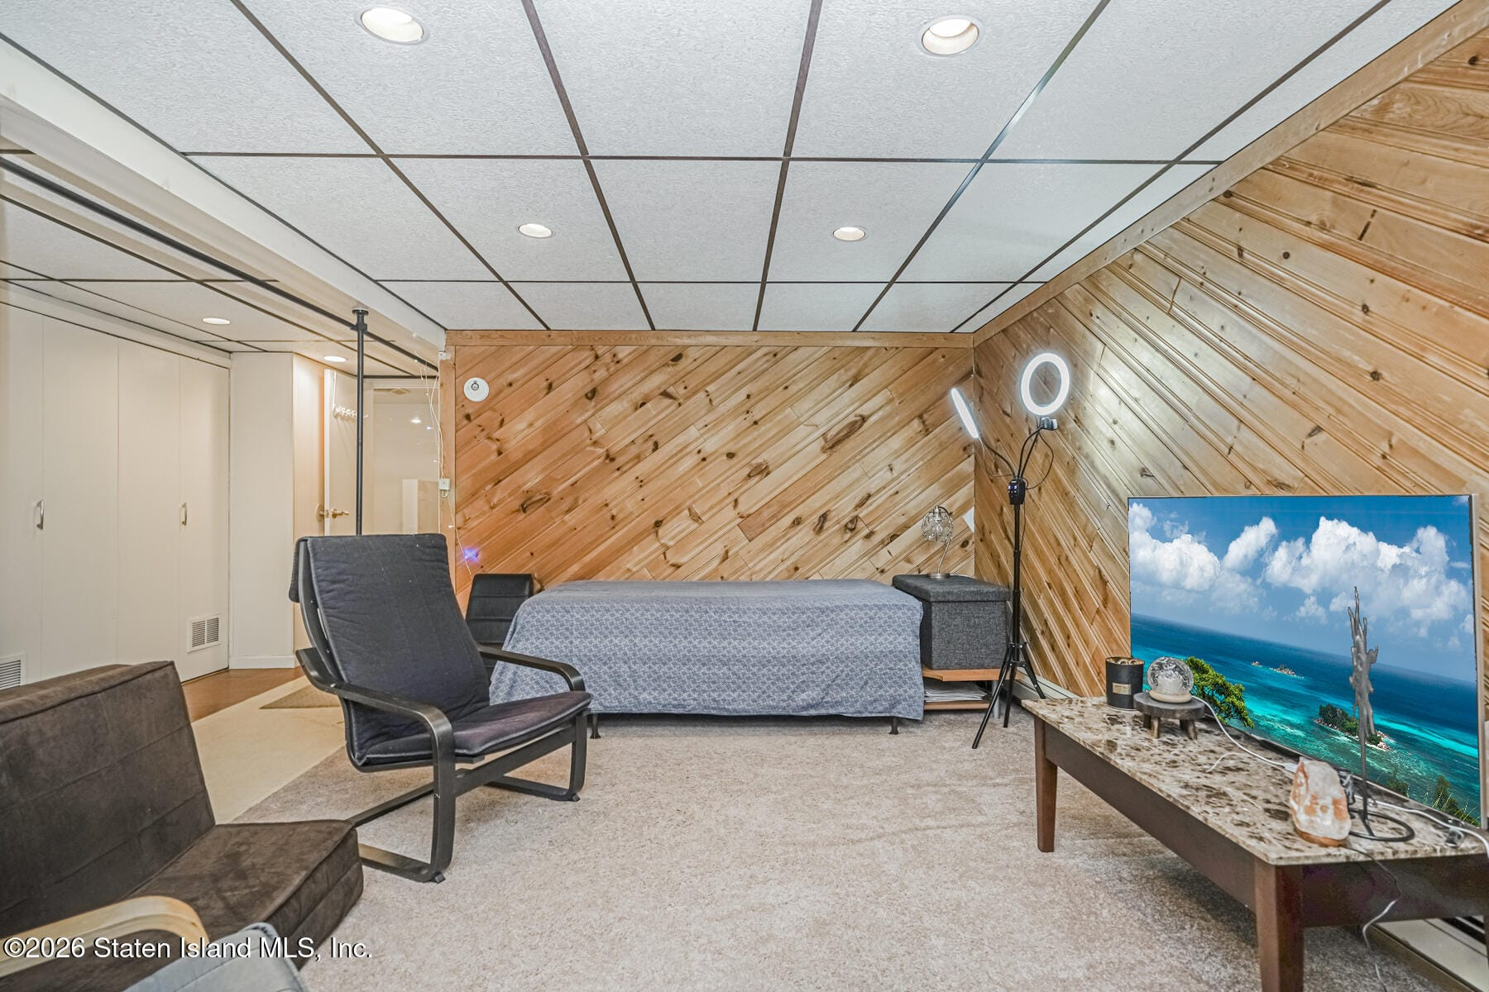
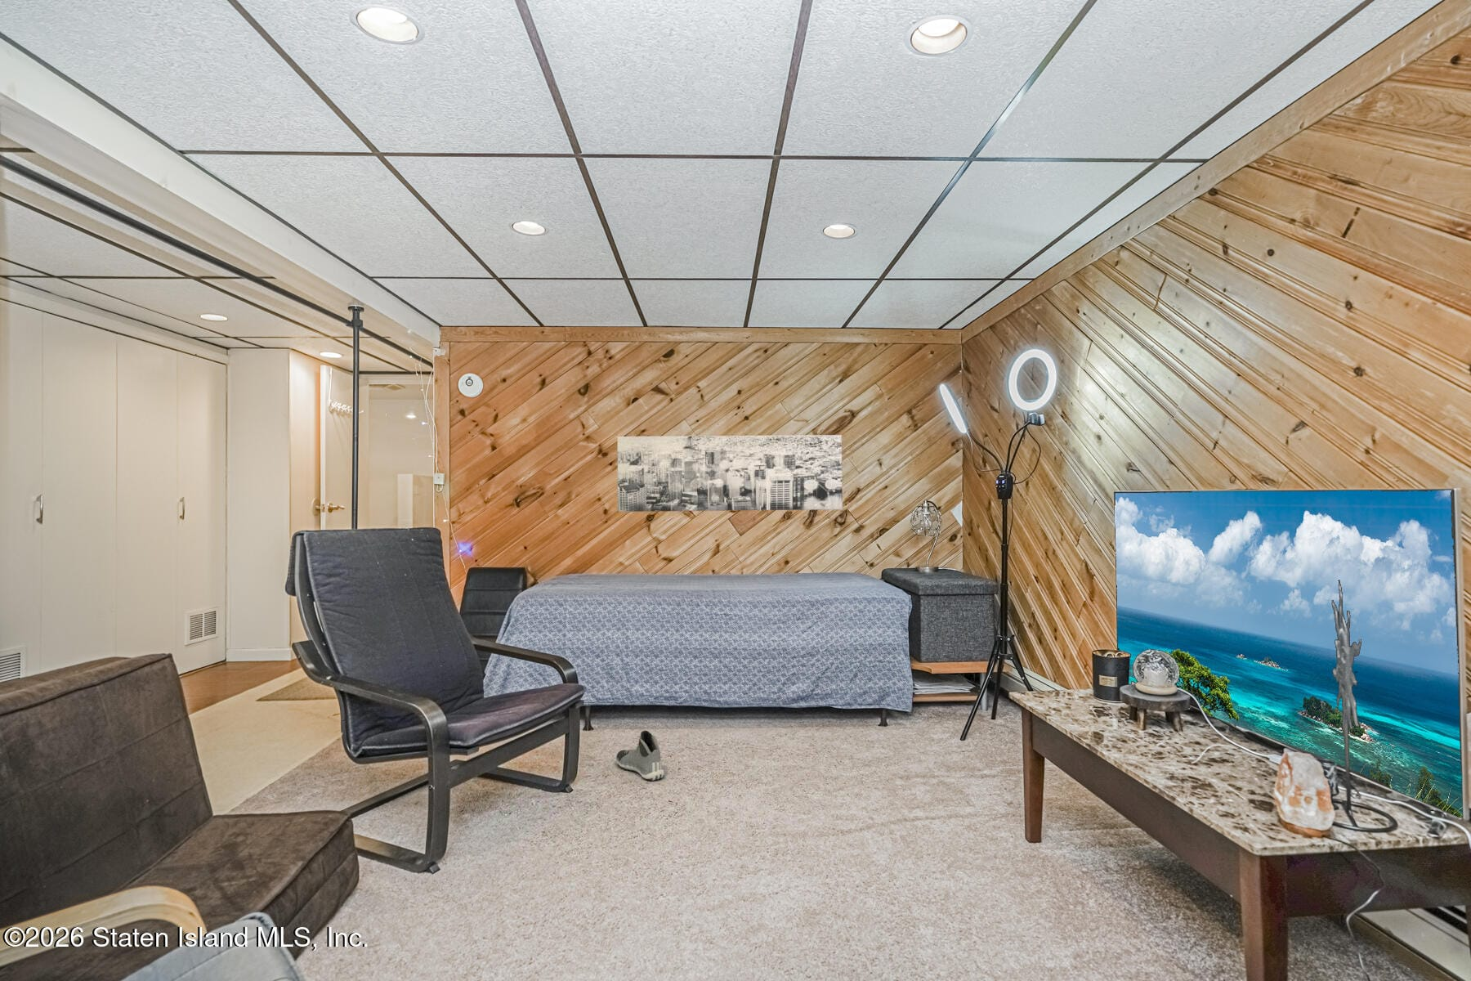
+ sneaker [615,730,665,782]
+ wall art [616,434,844,512]
